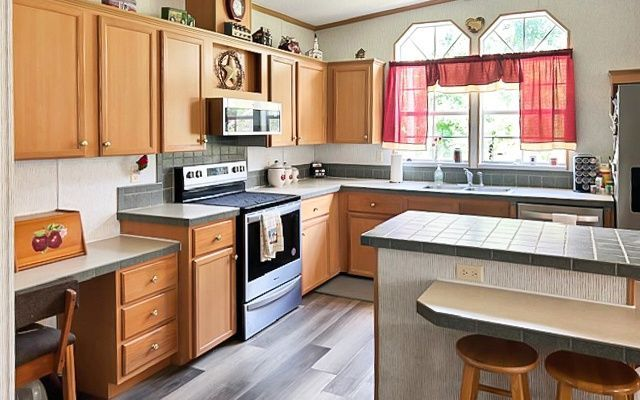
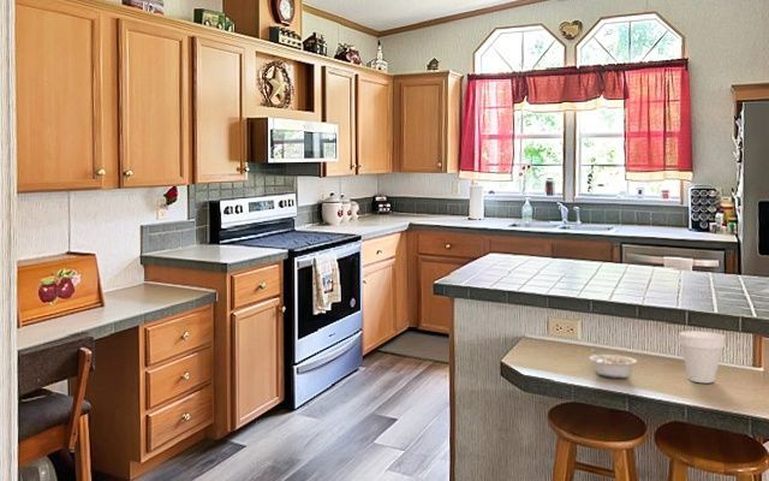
+ legume [589,349,638,379]
+ cup [678,329,726,384]
